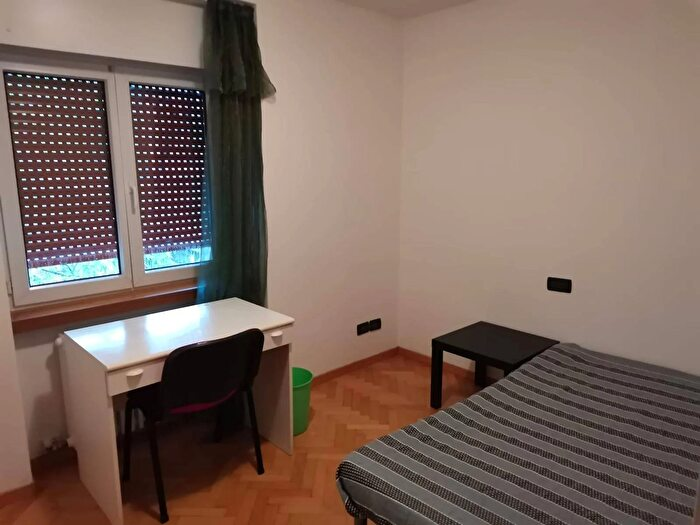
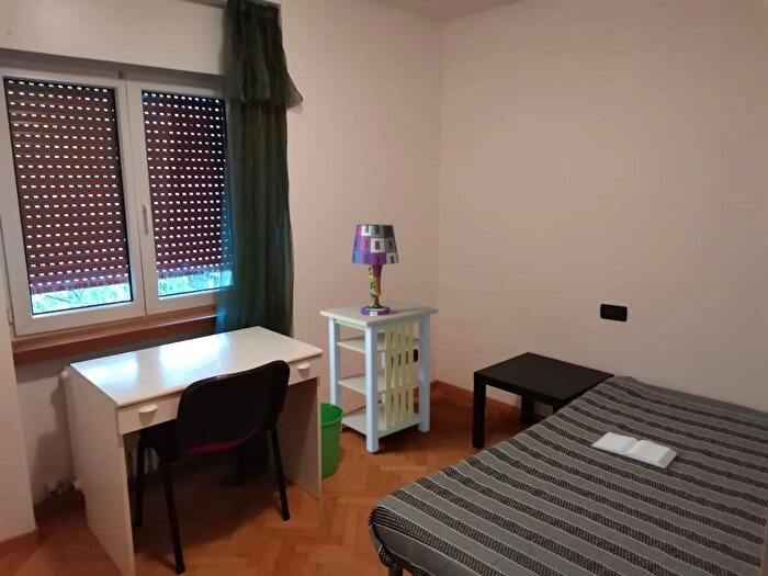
+ book [589,431,679,470]
+ table lamp [350,224,399,316]
+ shelving unit [319,298,439,453]
